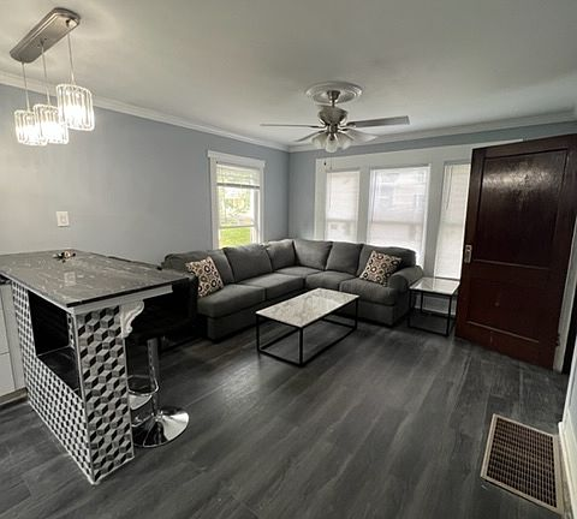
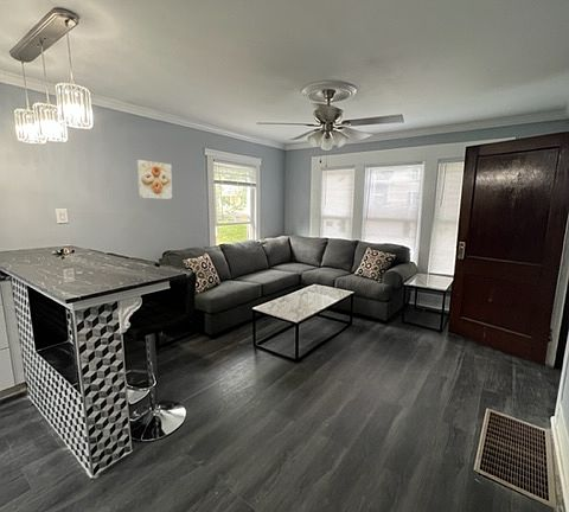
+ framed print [135,159,173,200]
